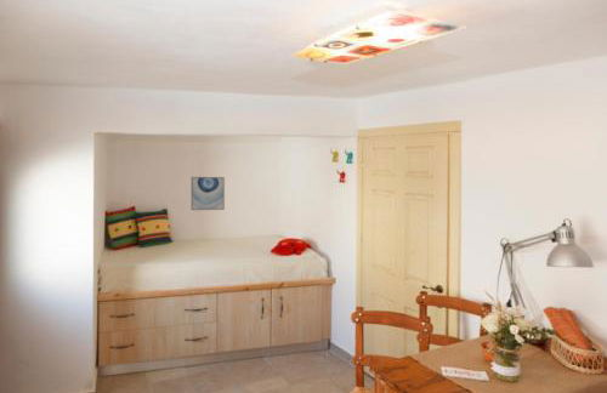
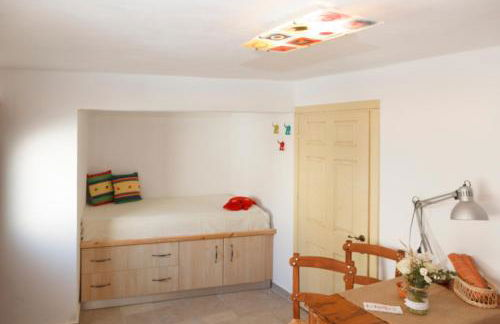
- wall art [191,176,226,211]
